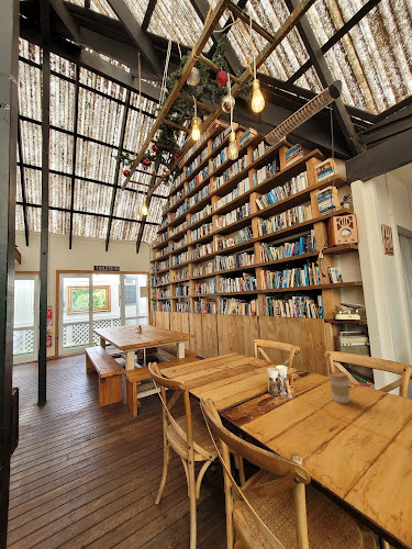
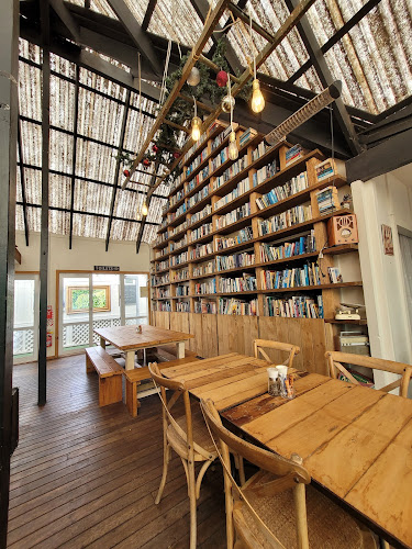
- coffee cup [327,371,350,404]
